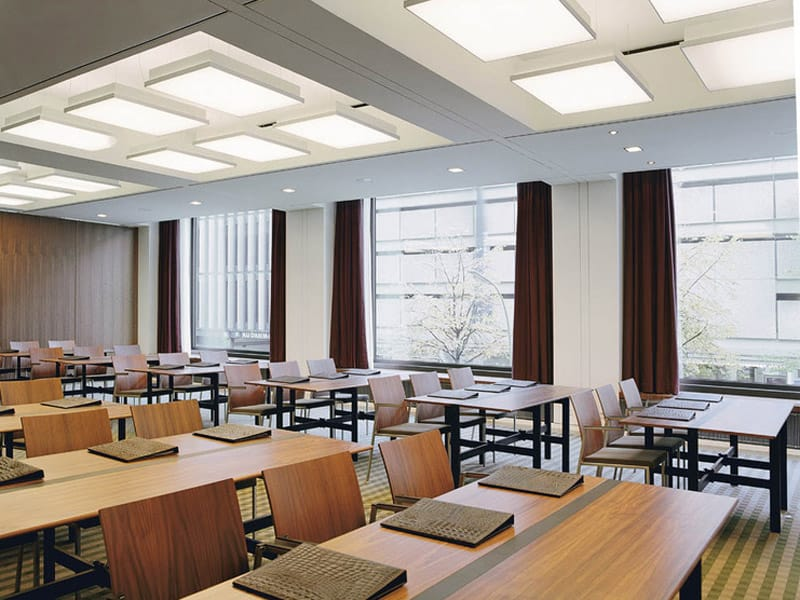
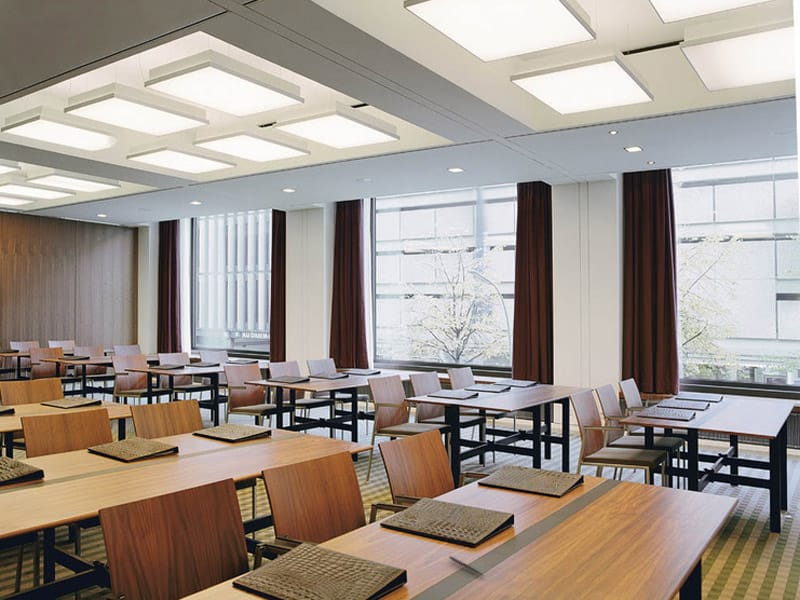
+ pen [448,555,485,577]
